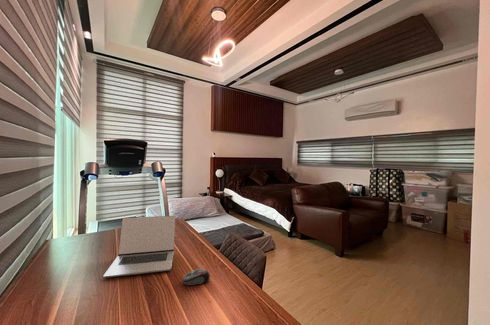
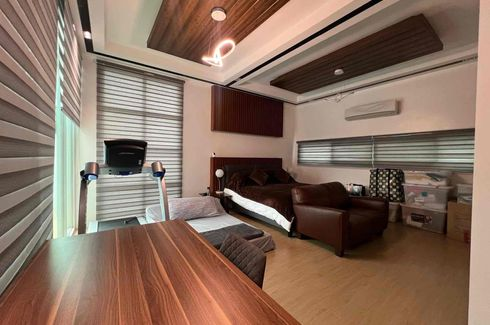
- laptop [103,215,176,279]
- computer mouse [182,268,211,287]
